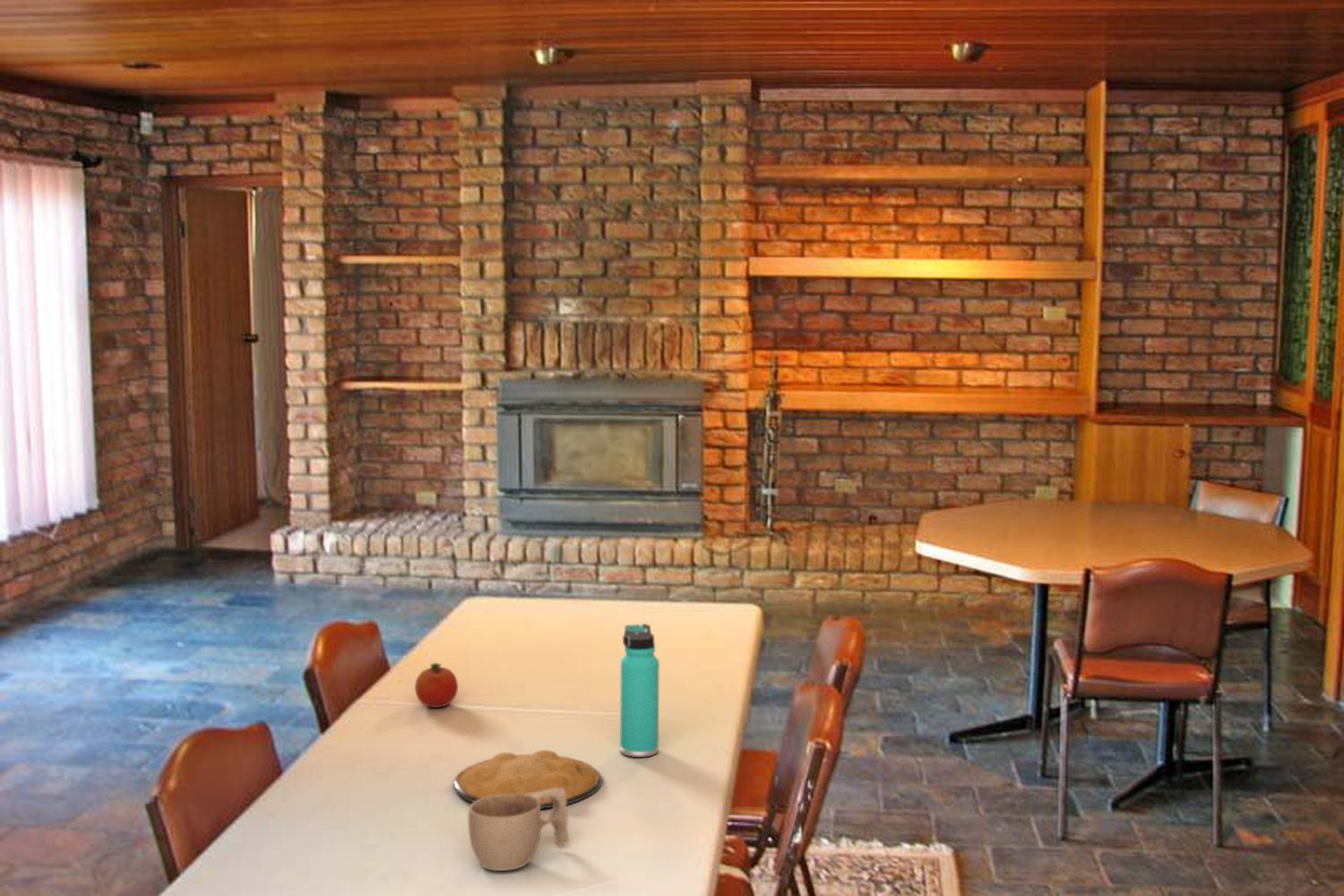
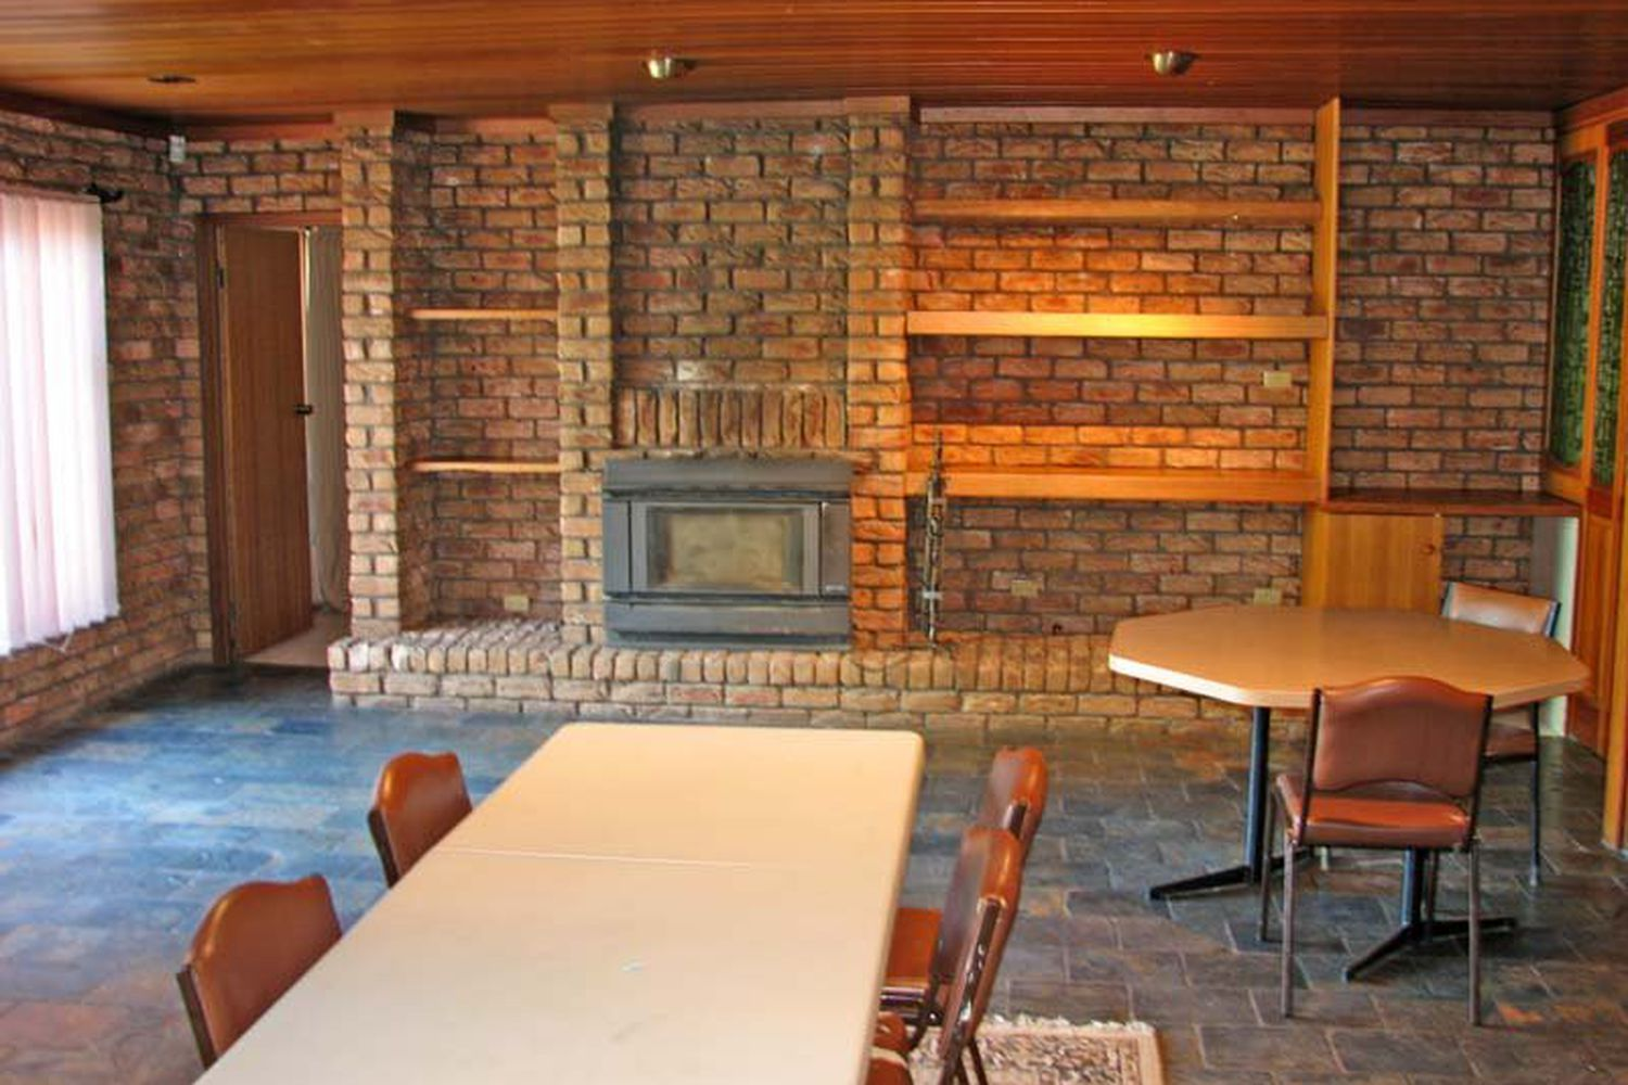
- thermos bottle [619,623,660,758]
- cup [468,788,570,872]
- fruit [414,662,459,709]
- plate [452,749,603,810]
